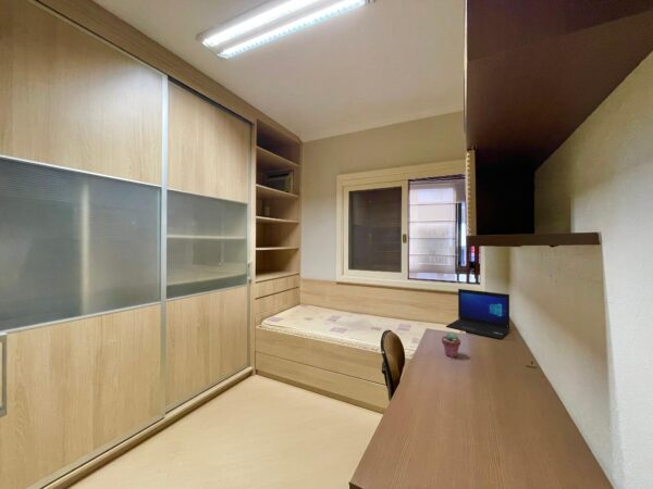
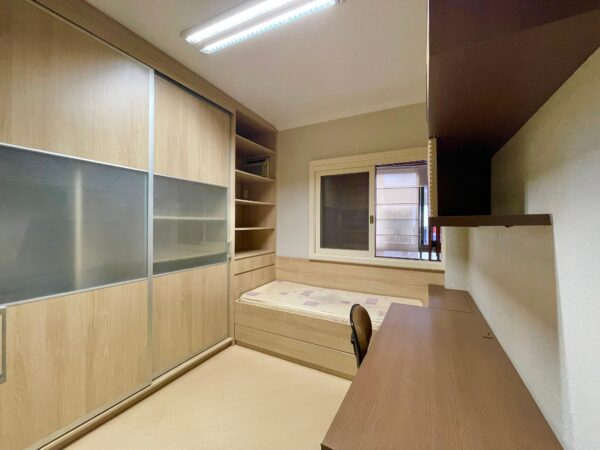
- laptop [445,288,510,340]
- potted succulent [441,331,461,359]
